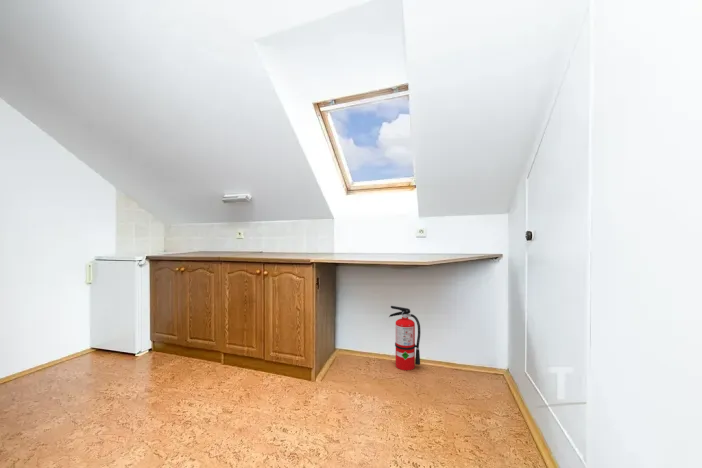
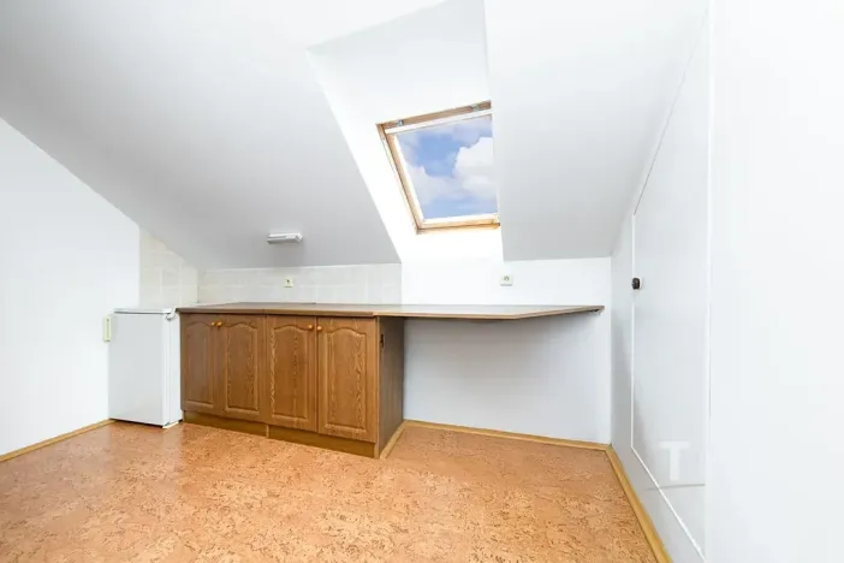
- fire extinguisher [388,305,421,371]
